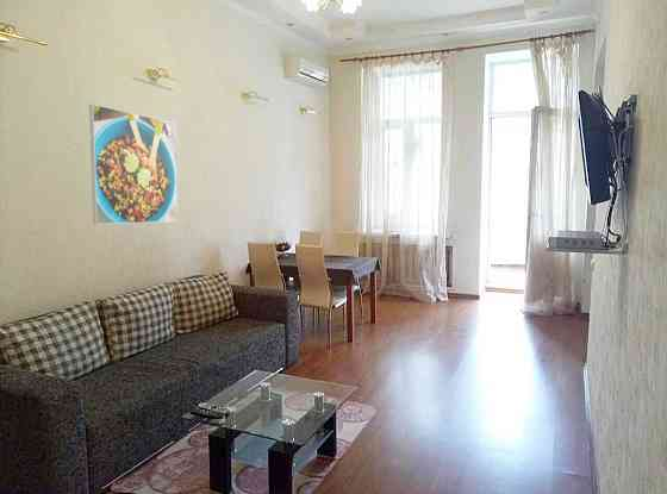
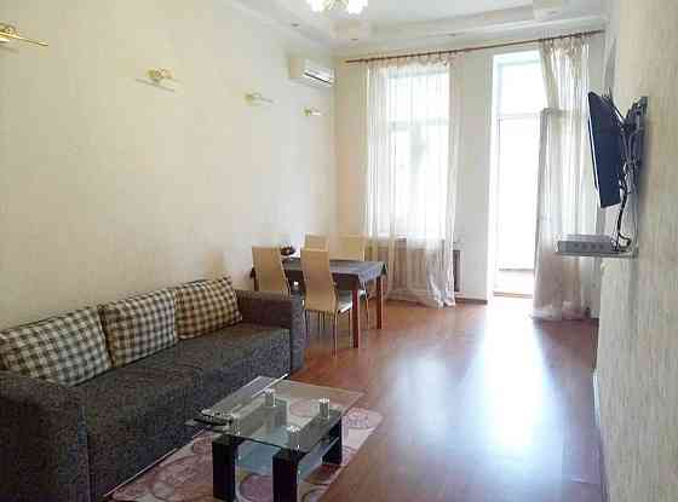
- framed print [88,104,180,225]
